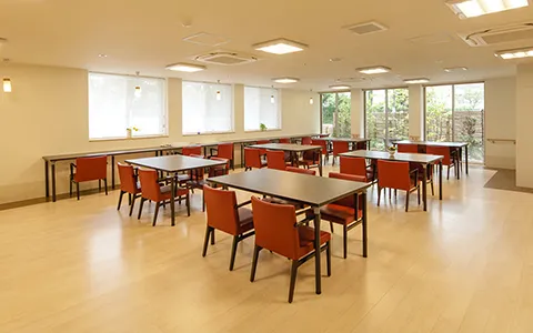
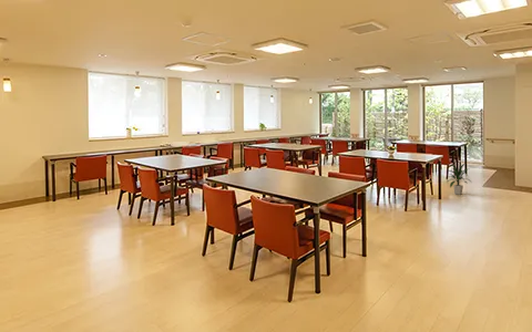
+ indoor plant [447,162,472,196]
